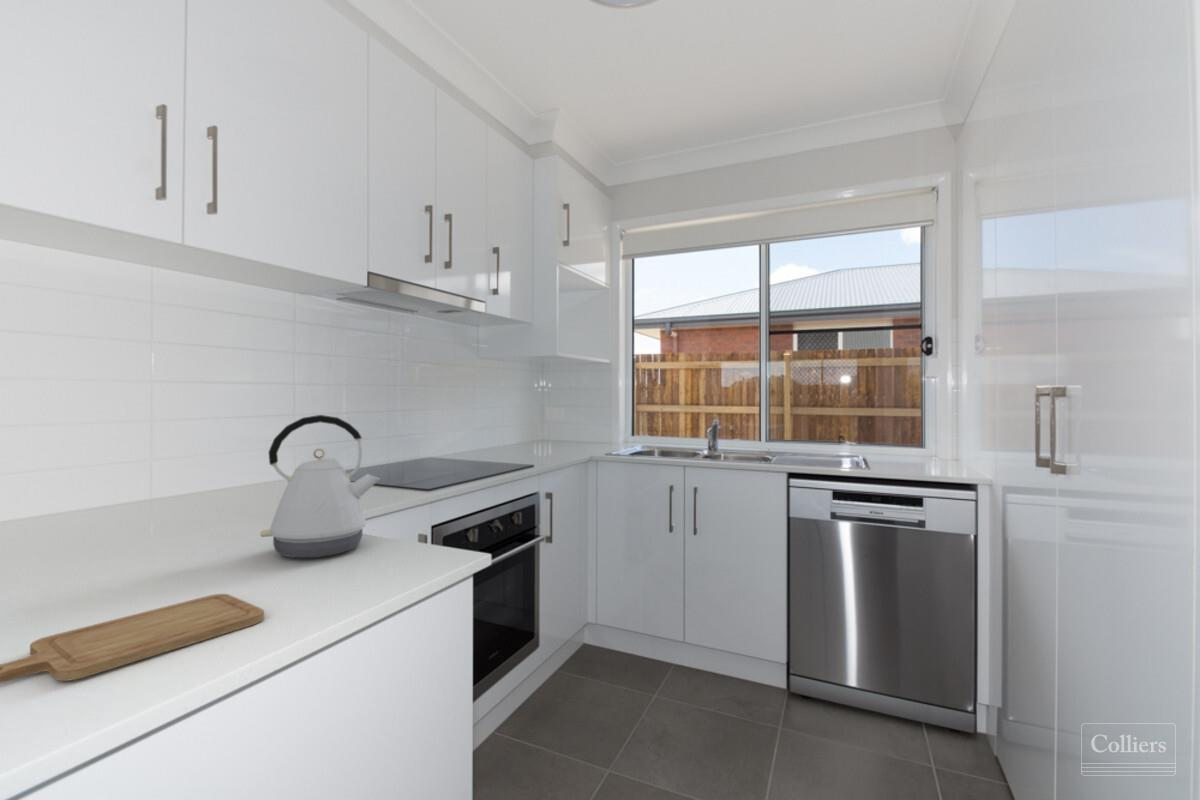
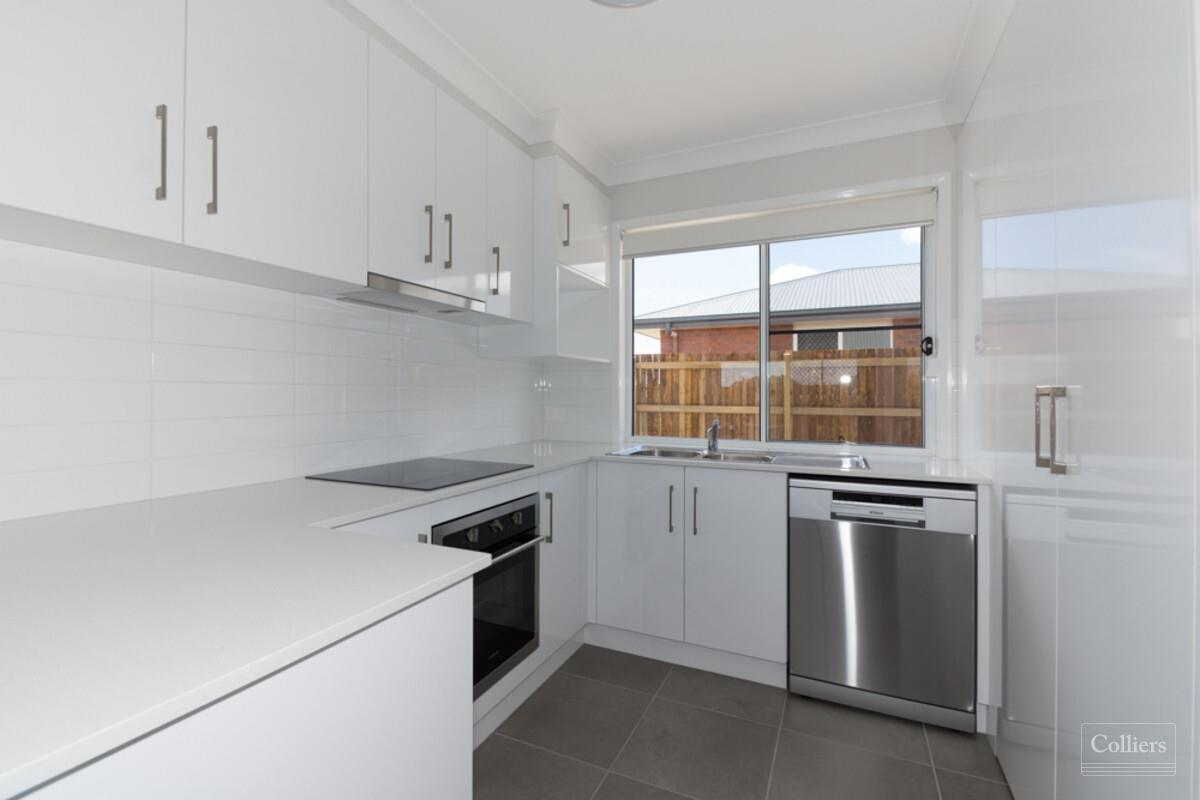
- chopping board [0,593,265,685]
- kettle [259,414,380,559]
